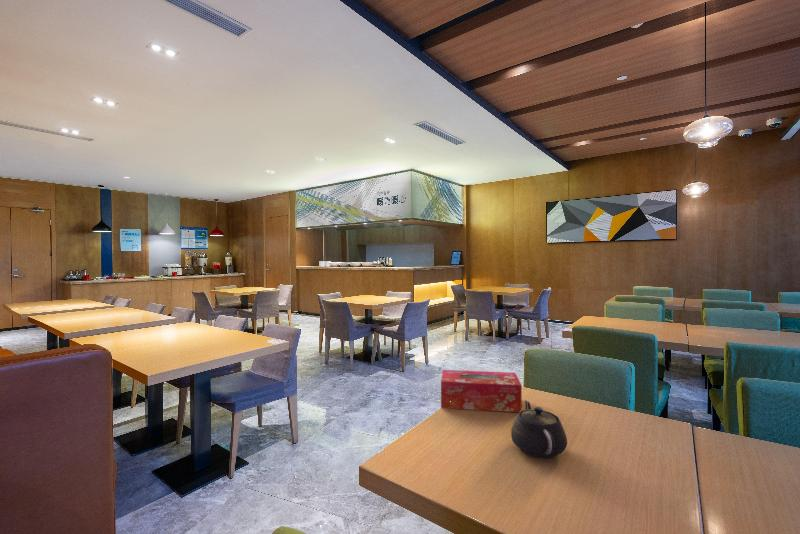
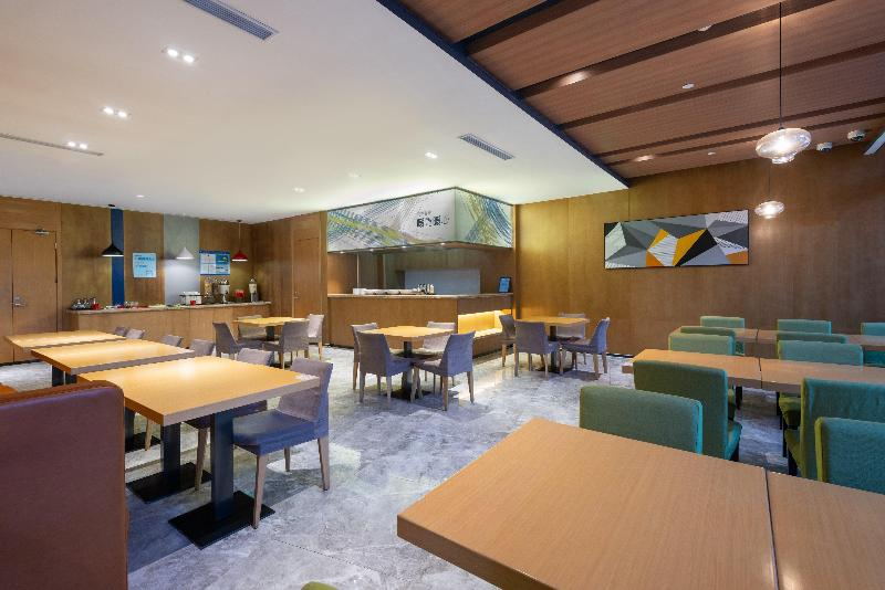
- teapot [510,399,568,459]
- tissue box [440,369,523,413]
